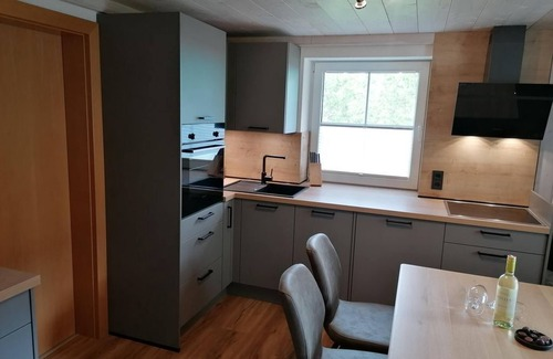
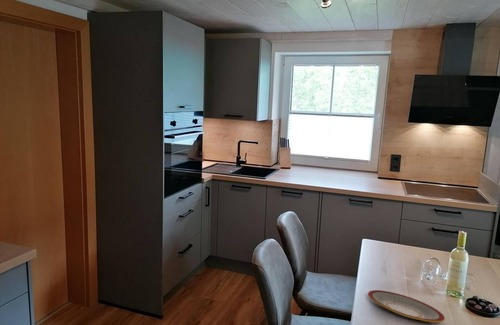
+ plate [367,289,446,323]
